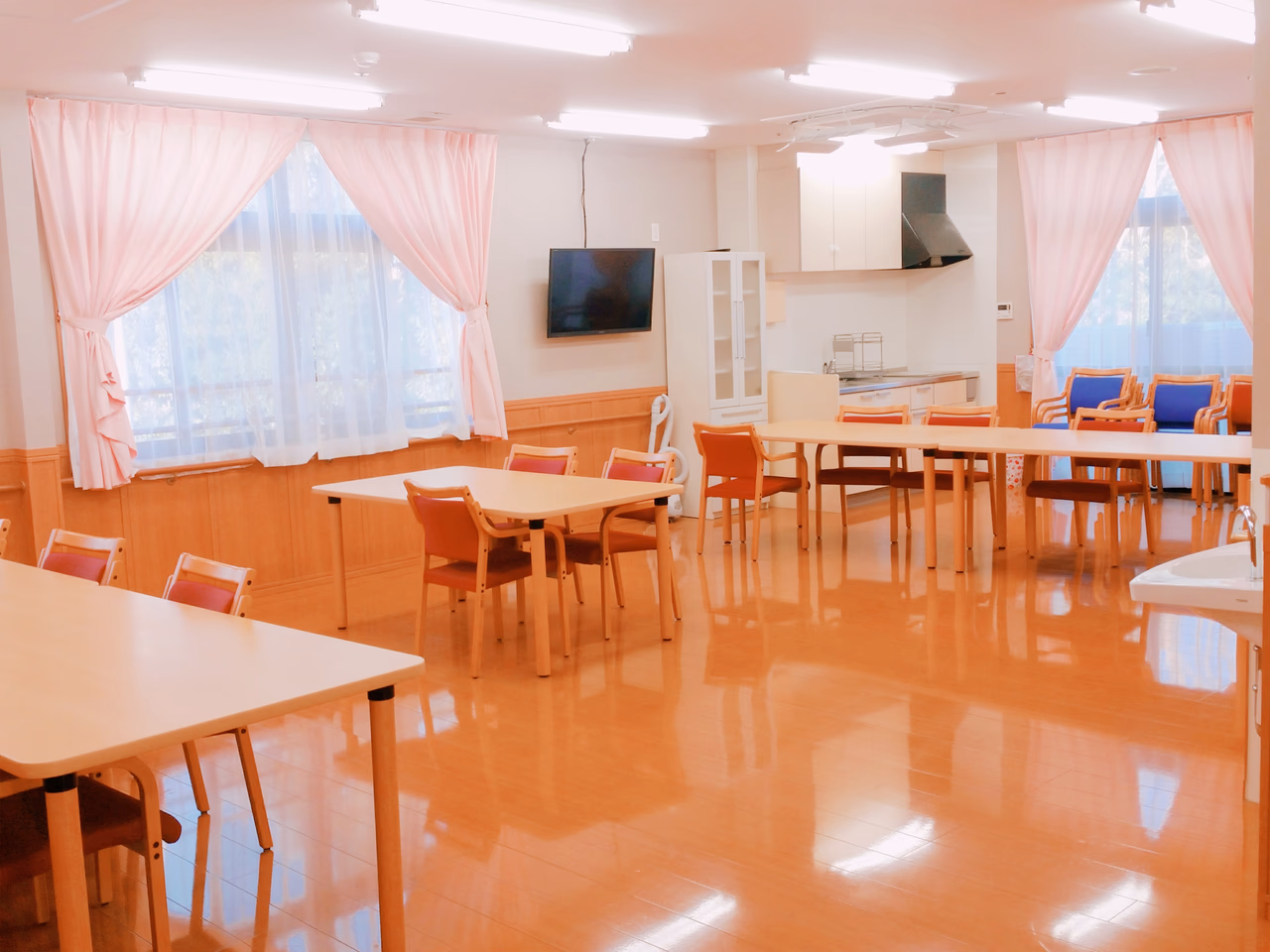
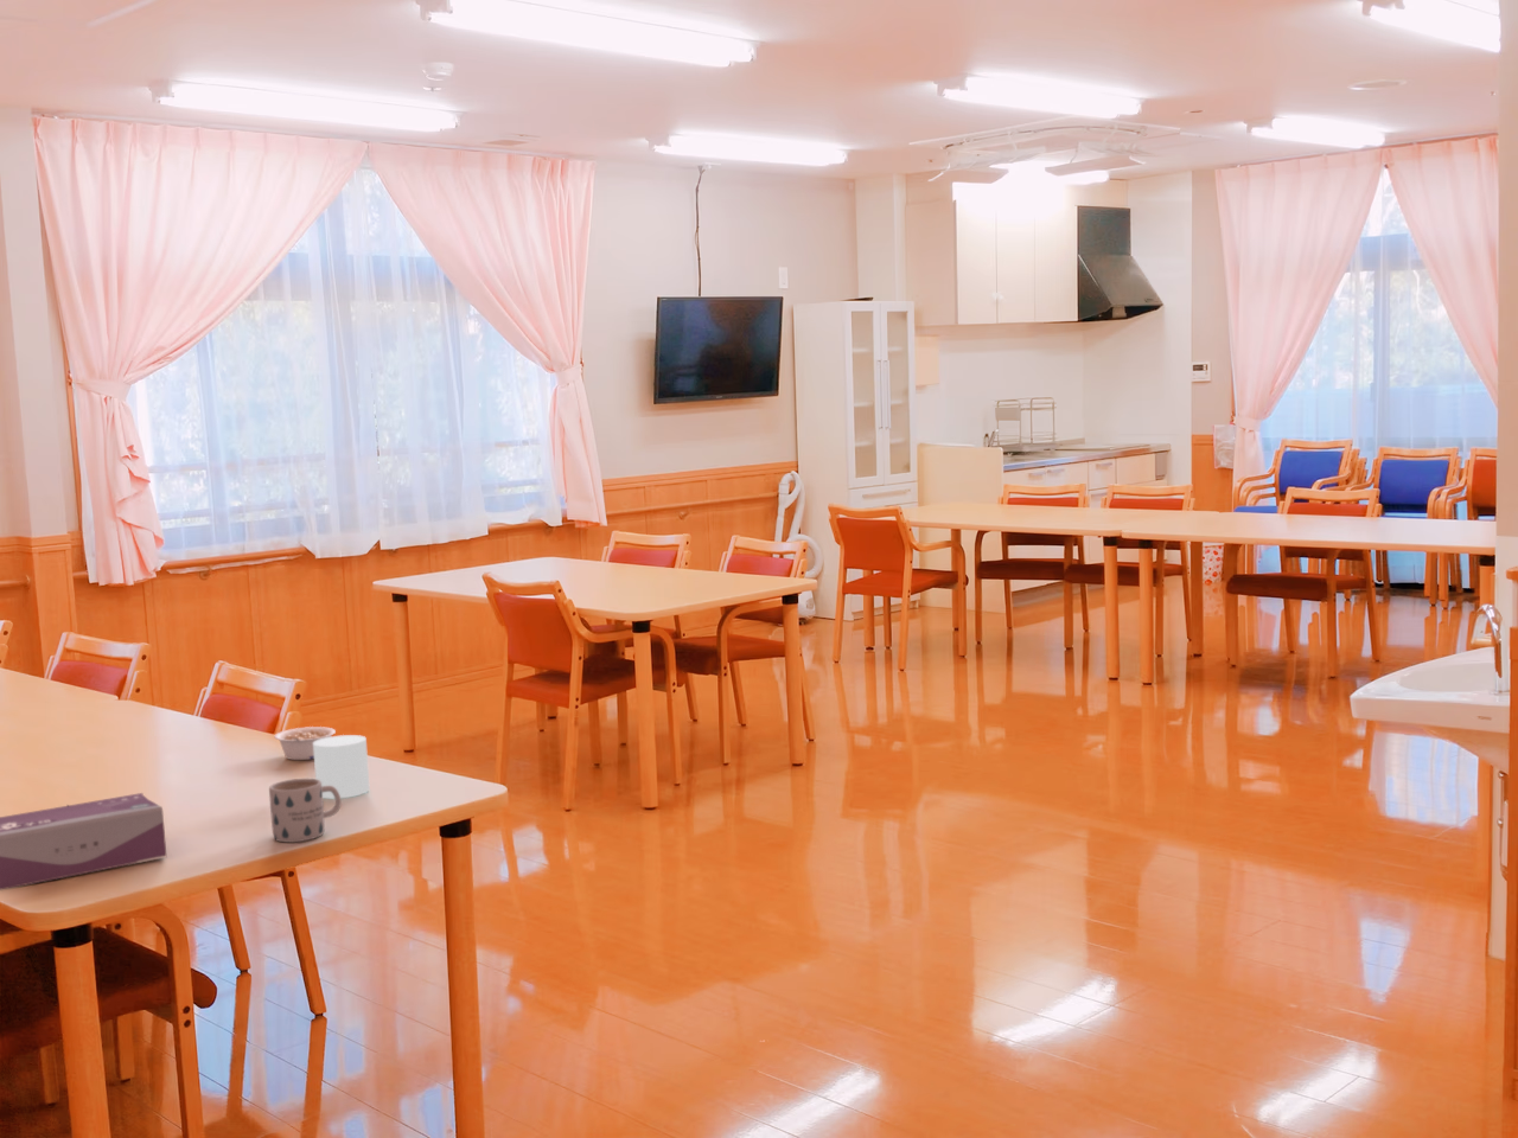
+ mug [268,778,343,843]
+ tissue box [0,791,167,892]
+ legume [274,726,337,761]
+ cup [313,734,372,799]
